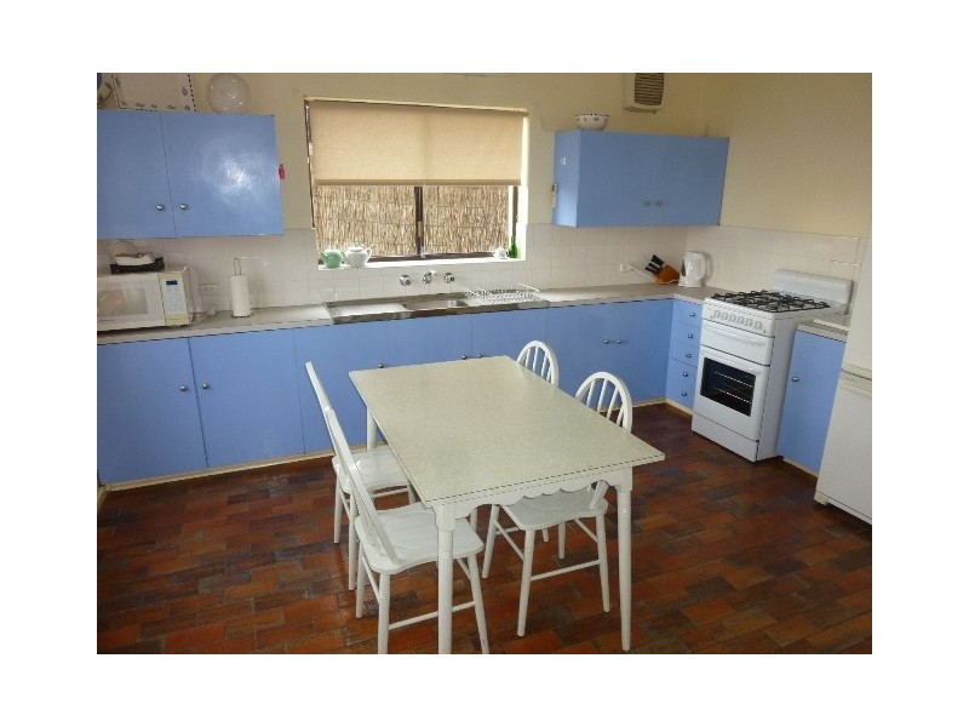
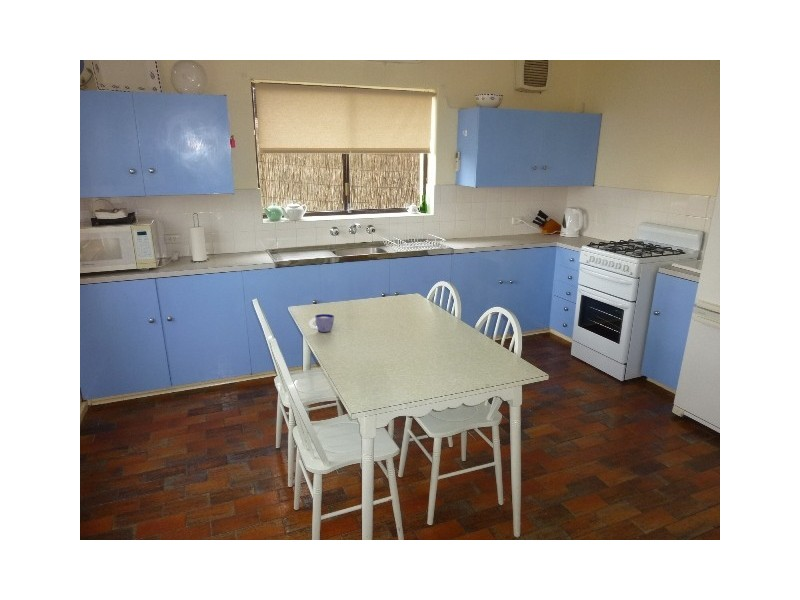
+ cup [308,313,335,333]
